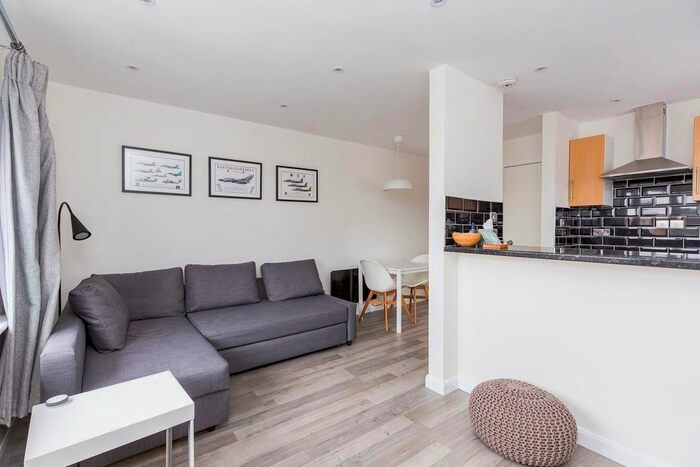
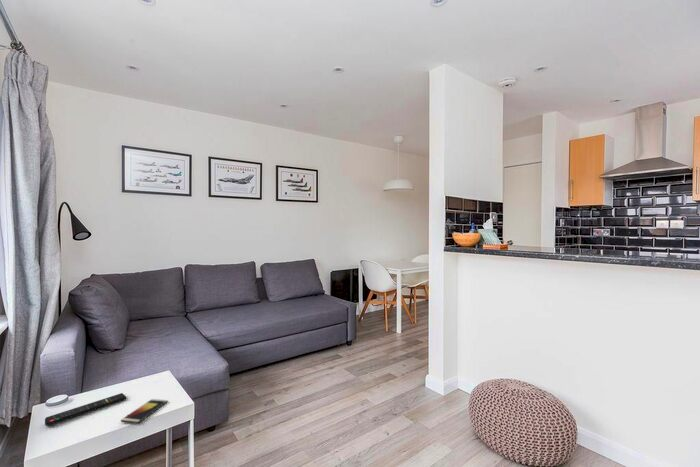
+ remote control [44,392,127,427]
+ smartphone [120,398,169,425]
